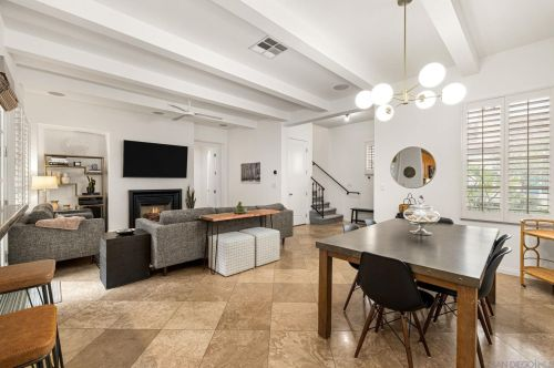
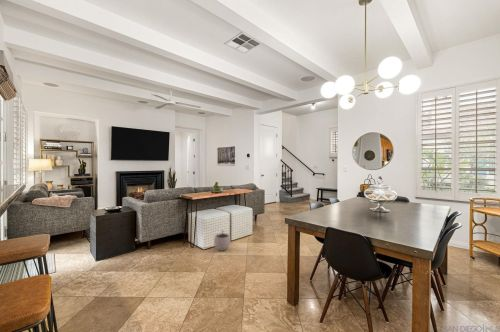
+ plant pot [213,231,231,251]
